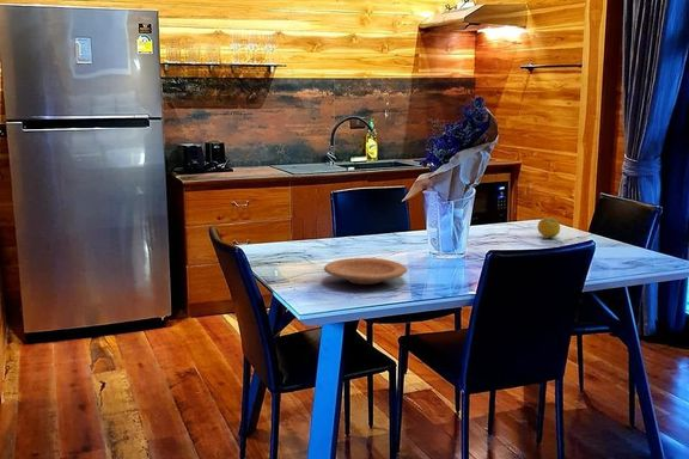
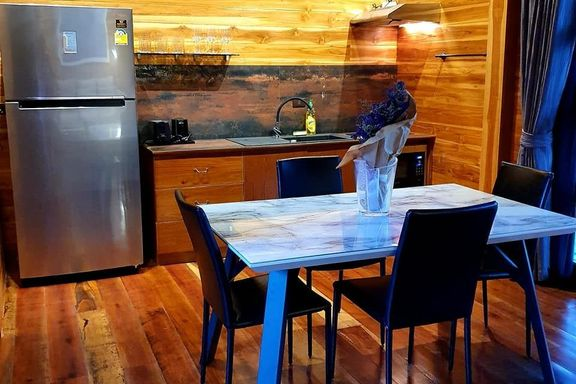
- plate [323,257,408,286]
- fruit [537,216,561,239]
